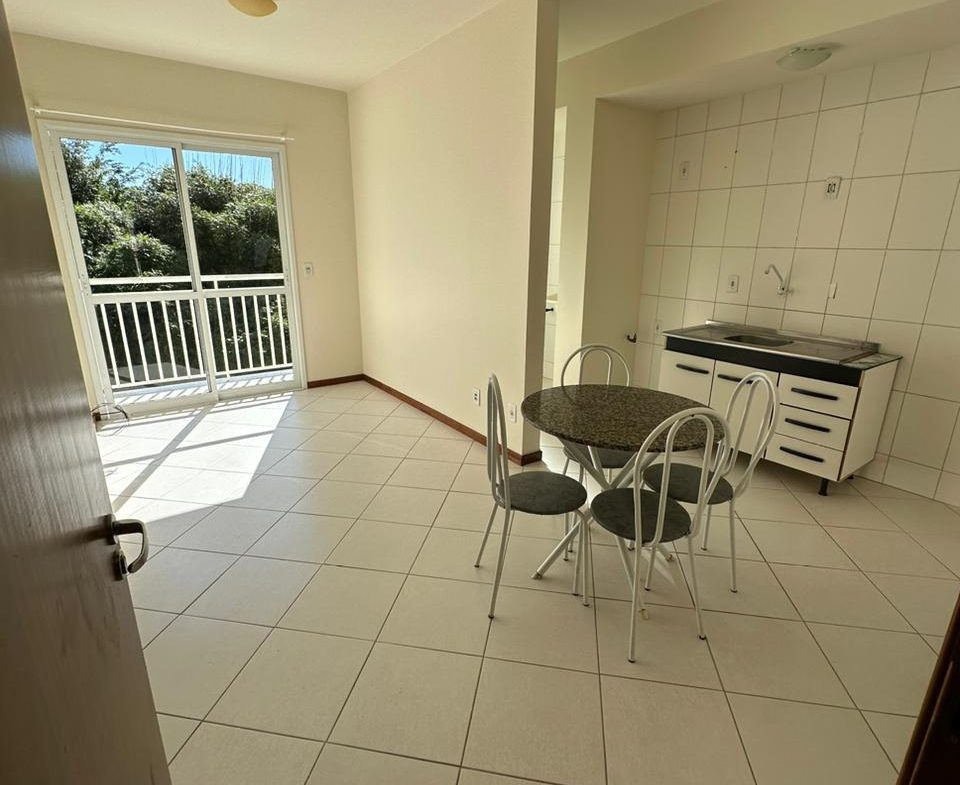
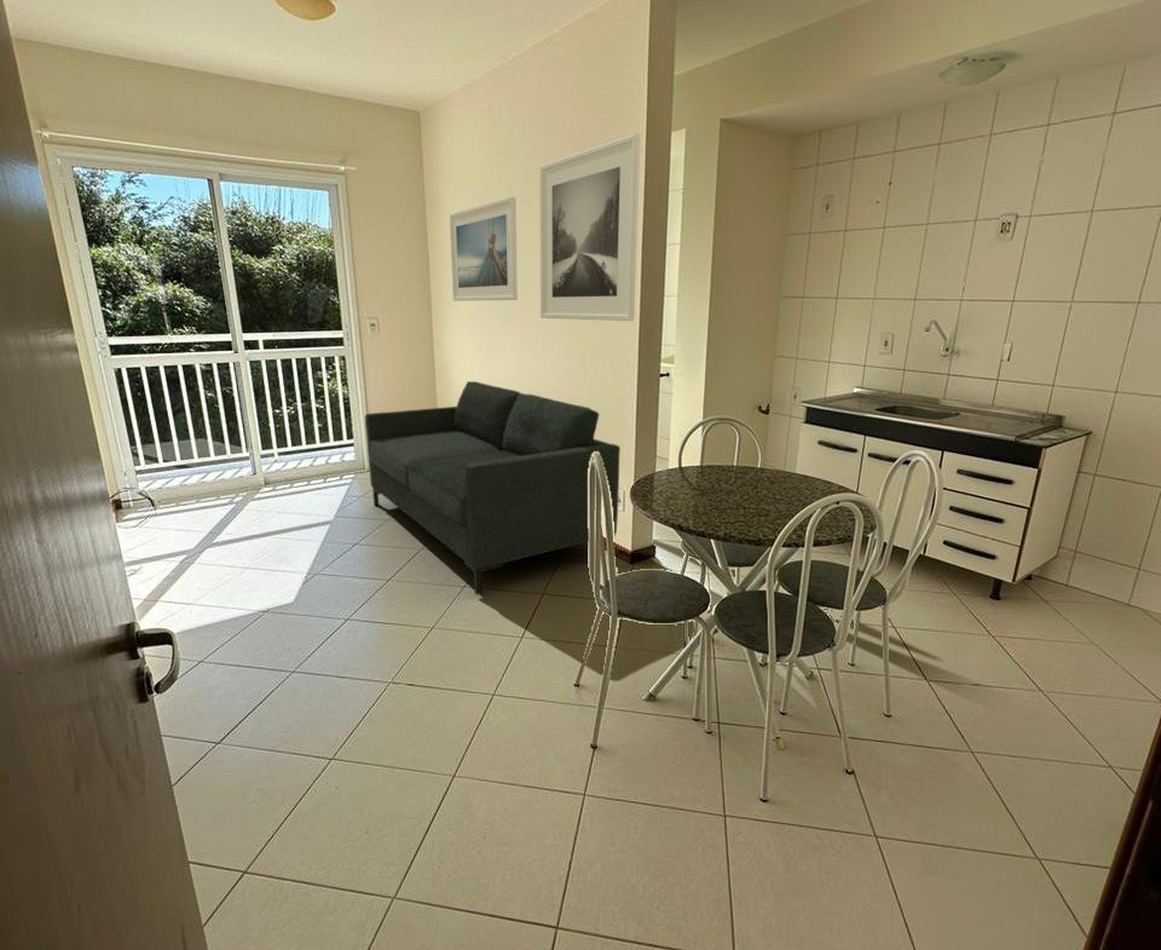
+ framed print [449,195,519,303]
+ sofa [364,380,622,597]
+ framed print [538,132,641,322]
